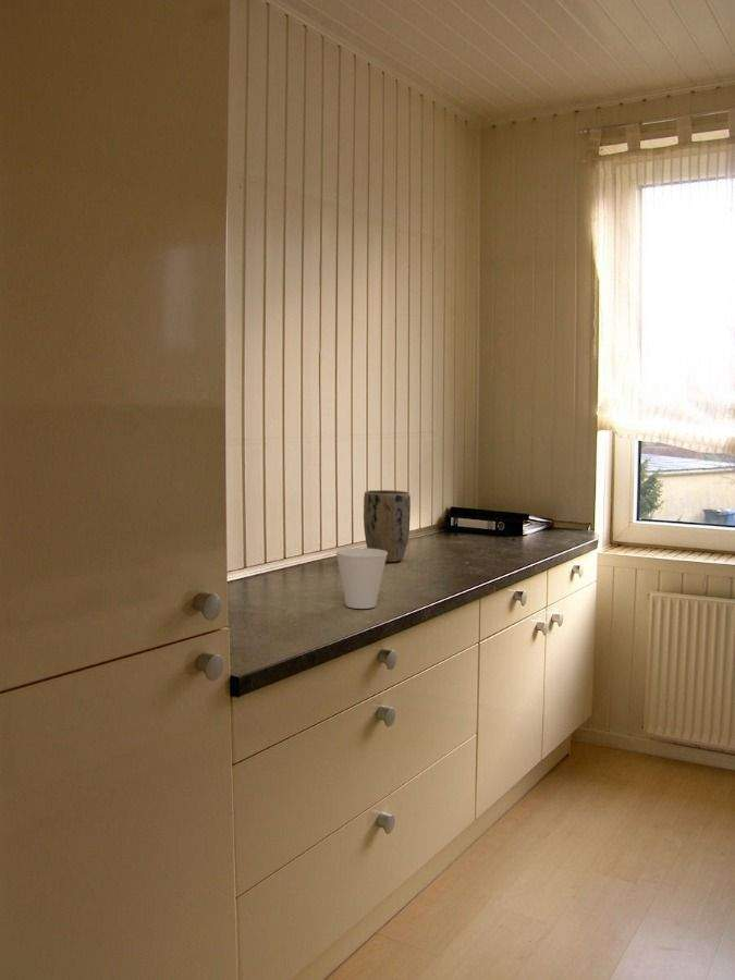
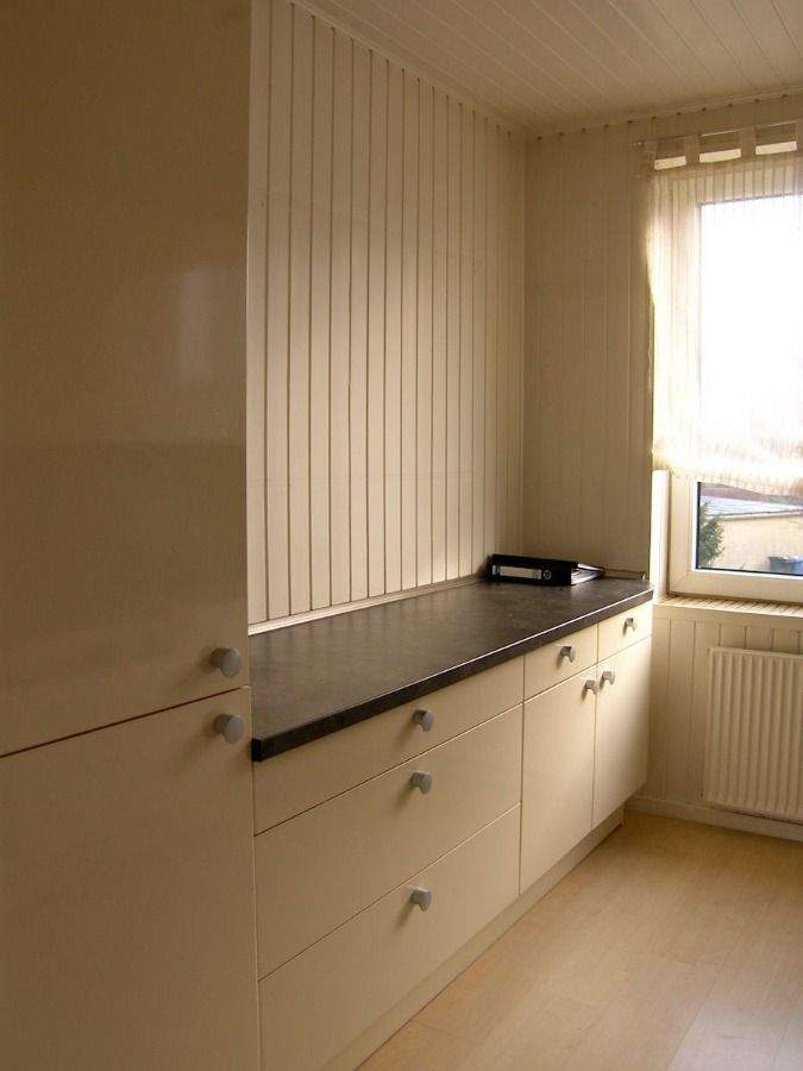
- cup [334,547,388,610]
- plant pot [363,489,412,563]
